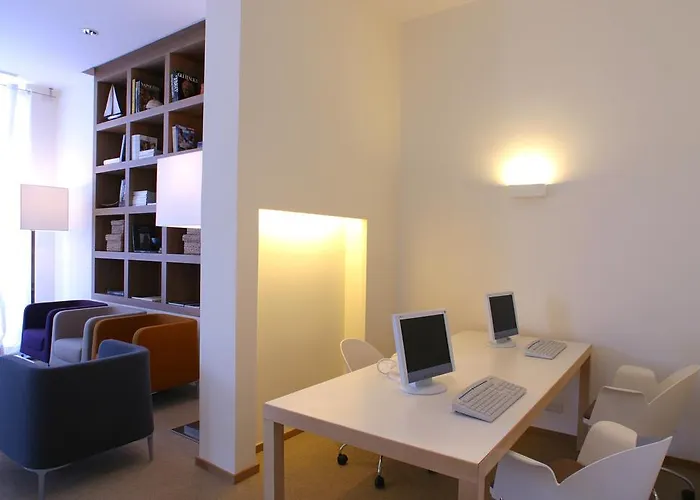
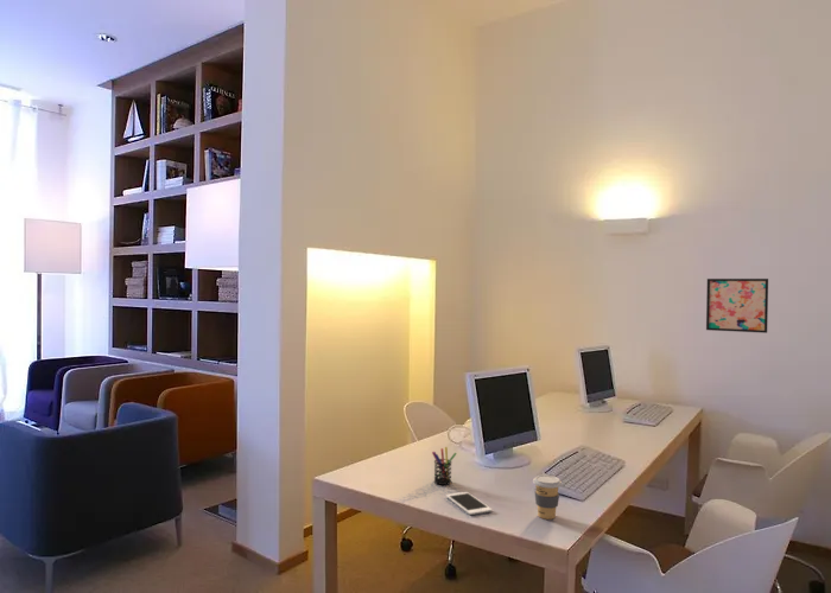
+ wall art [705,278,769,334]
+ coffee cup [532,474,563,521]
+ pen holder [431,446,457,486]
+ cell phone [445,491,493,516]
